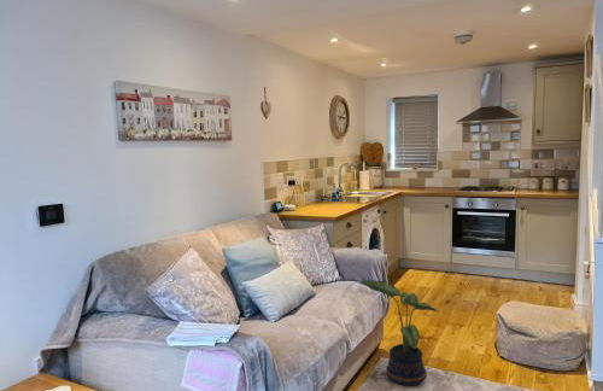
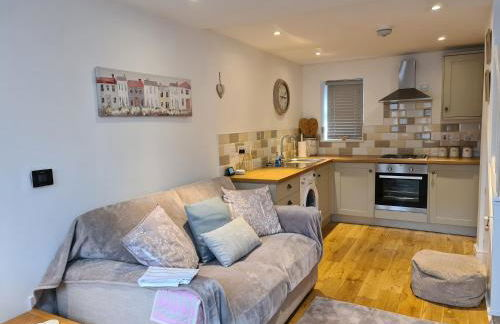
- potted plant [358,280,439,387]
